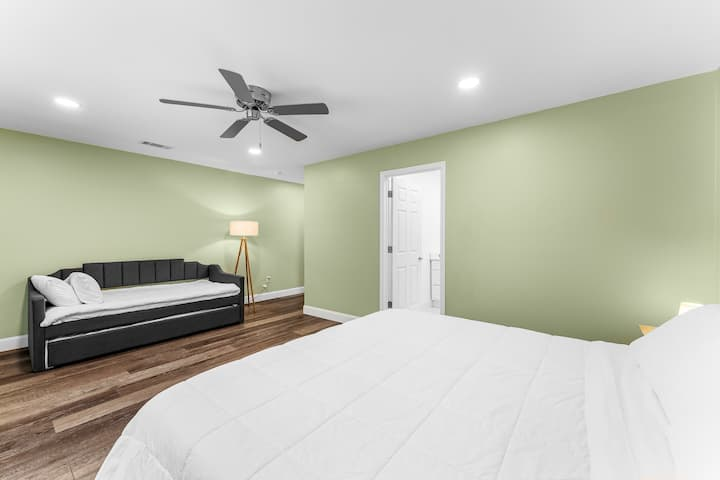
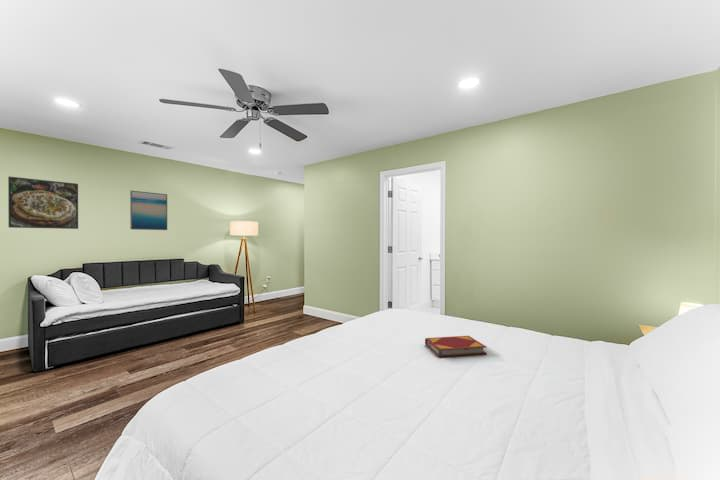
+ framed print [7,176,79,230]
+ wall art [129,190,168,231]
+ hardback book [424,335,487,358]
